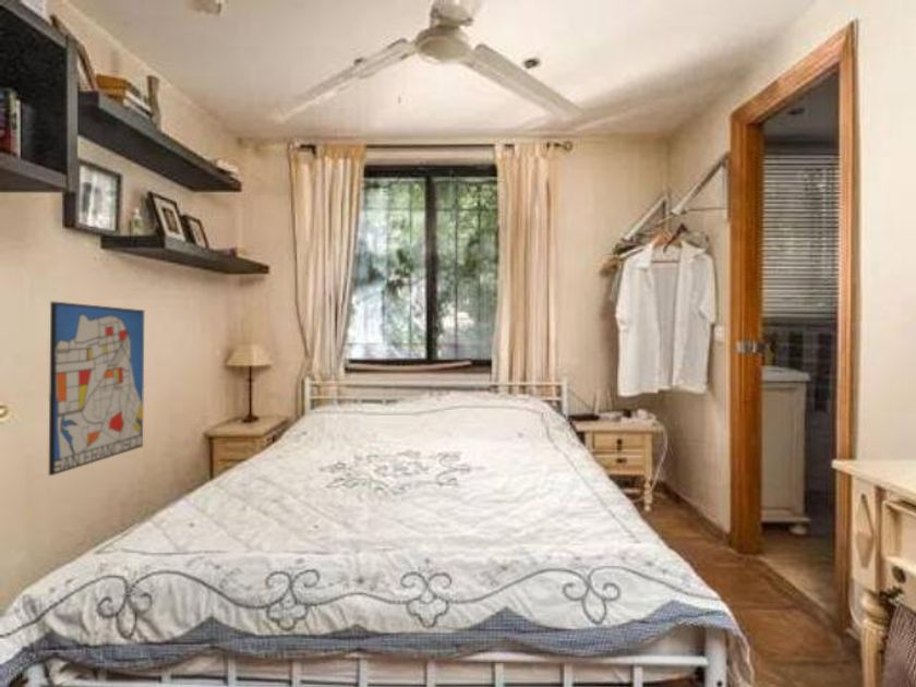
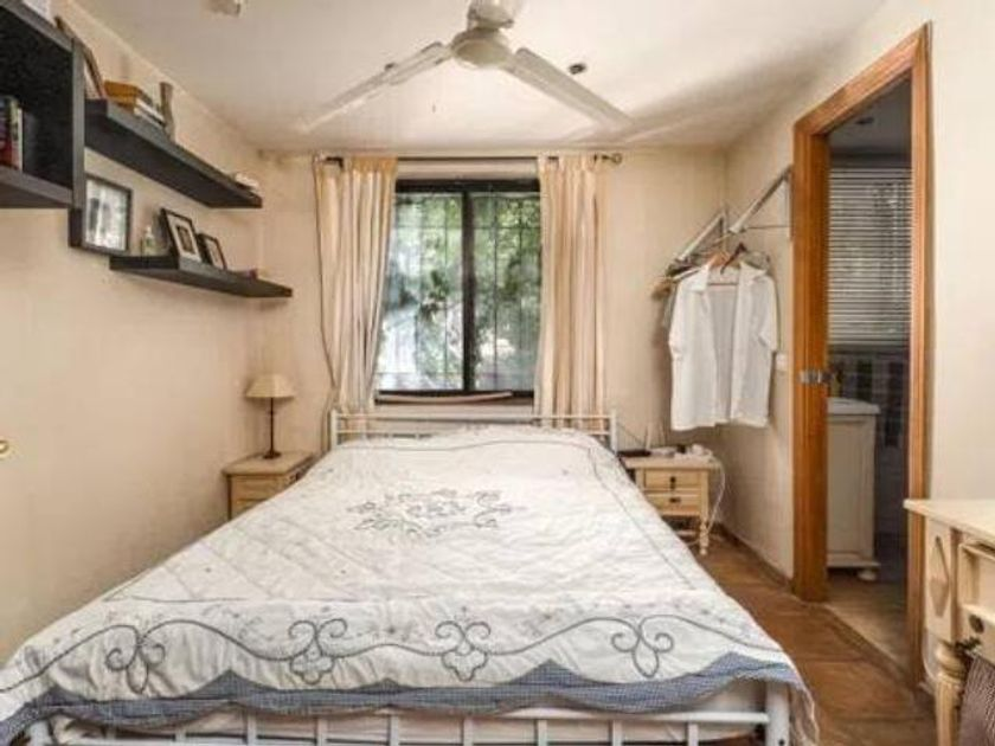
- wall art [48,300,145,477]
